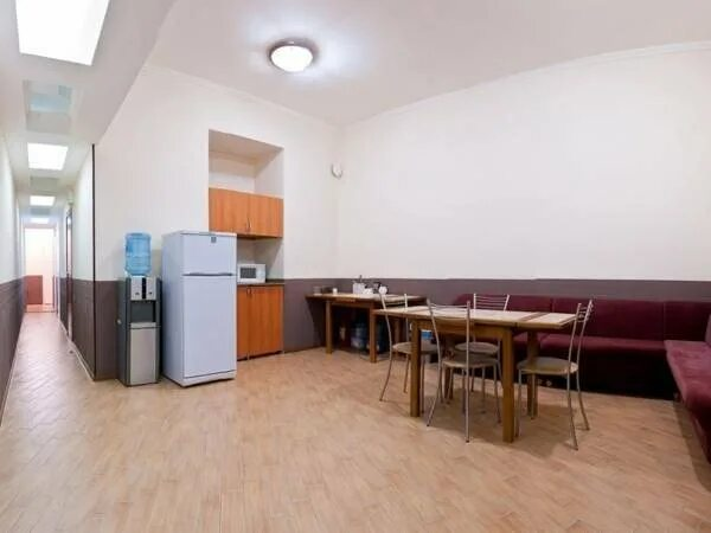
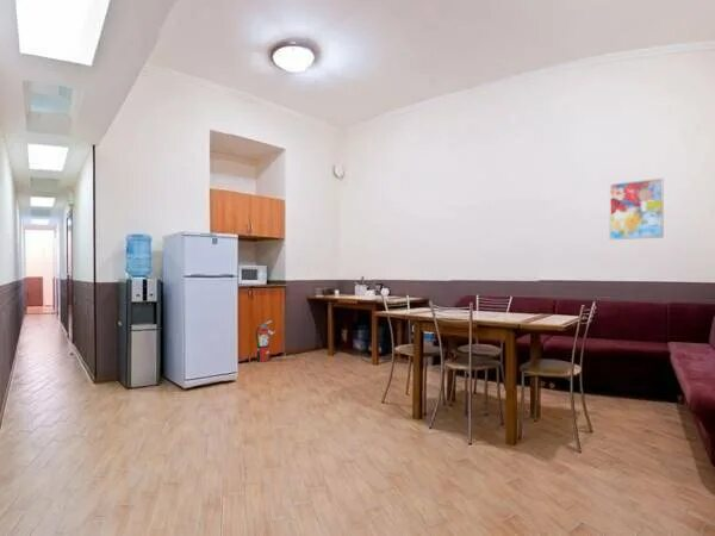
+ fire extinguisher [255,319,276,363]
+ wall art [608,176,665,241]
